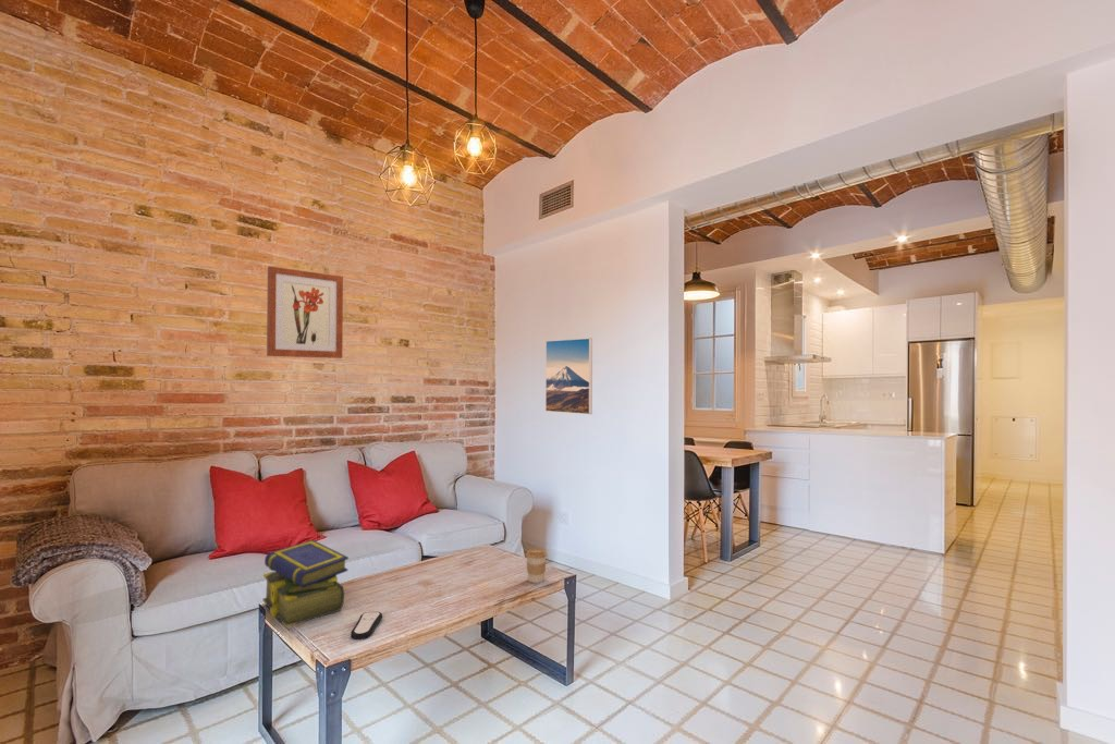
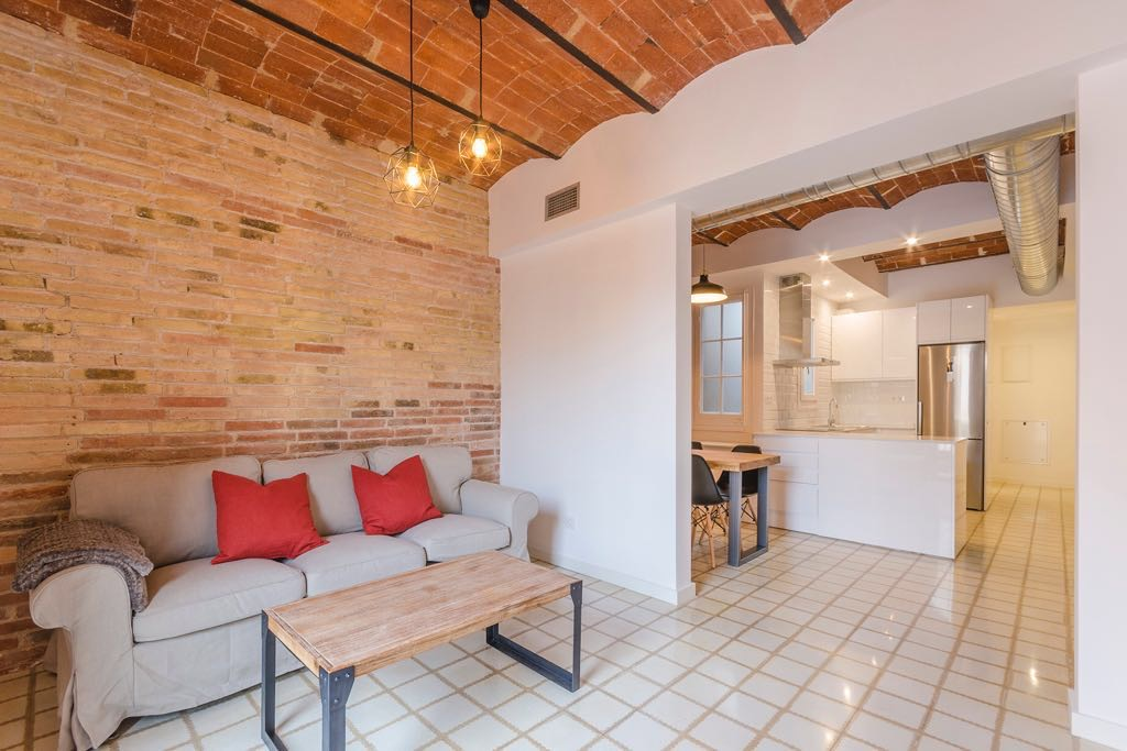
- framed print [544,337,593,415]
- wall art [266,265,344,359]
- coffee cup [525,548,548,584]
- remote control [350,611,383,641]
- stack of books [261,539,350,627]
